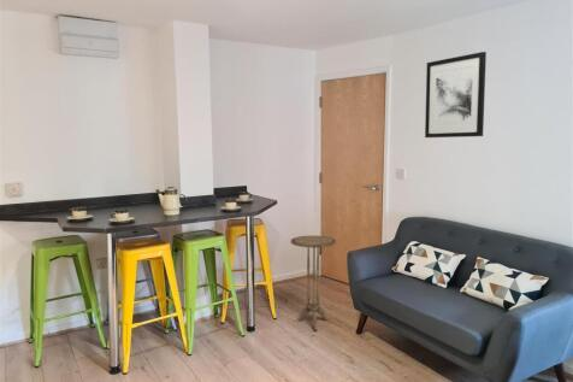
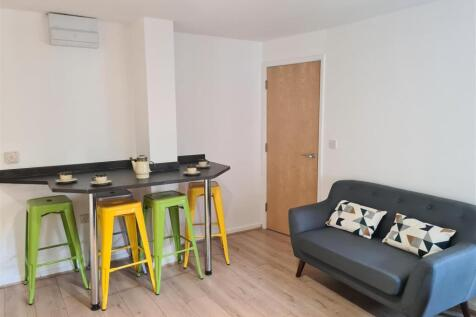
- wall art [424,51,488,139]
- side table [290,235,337,333]
